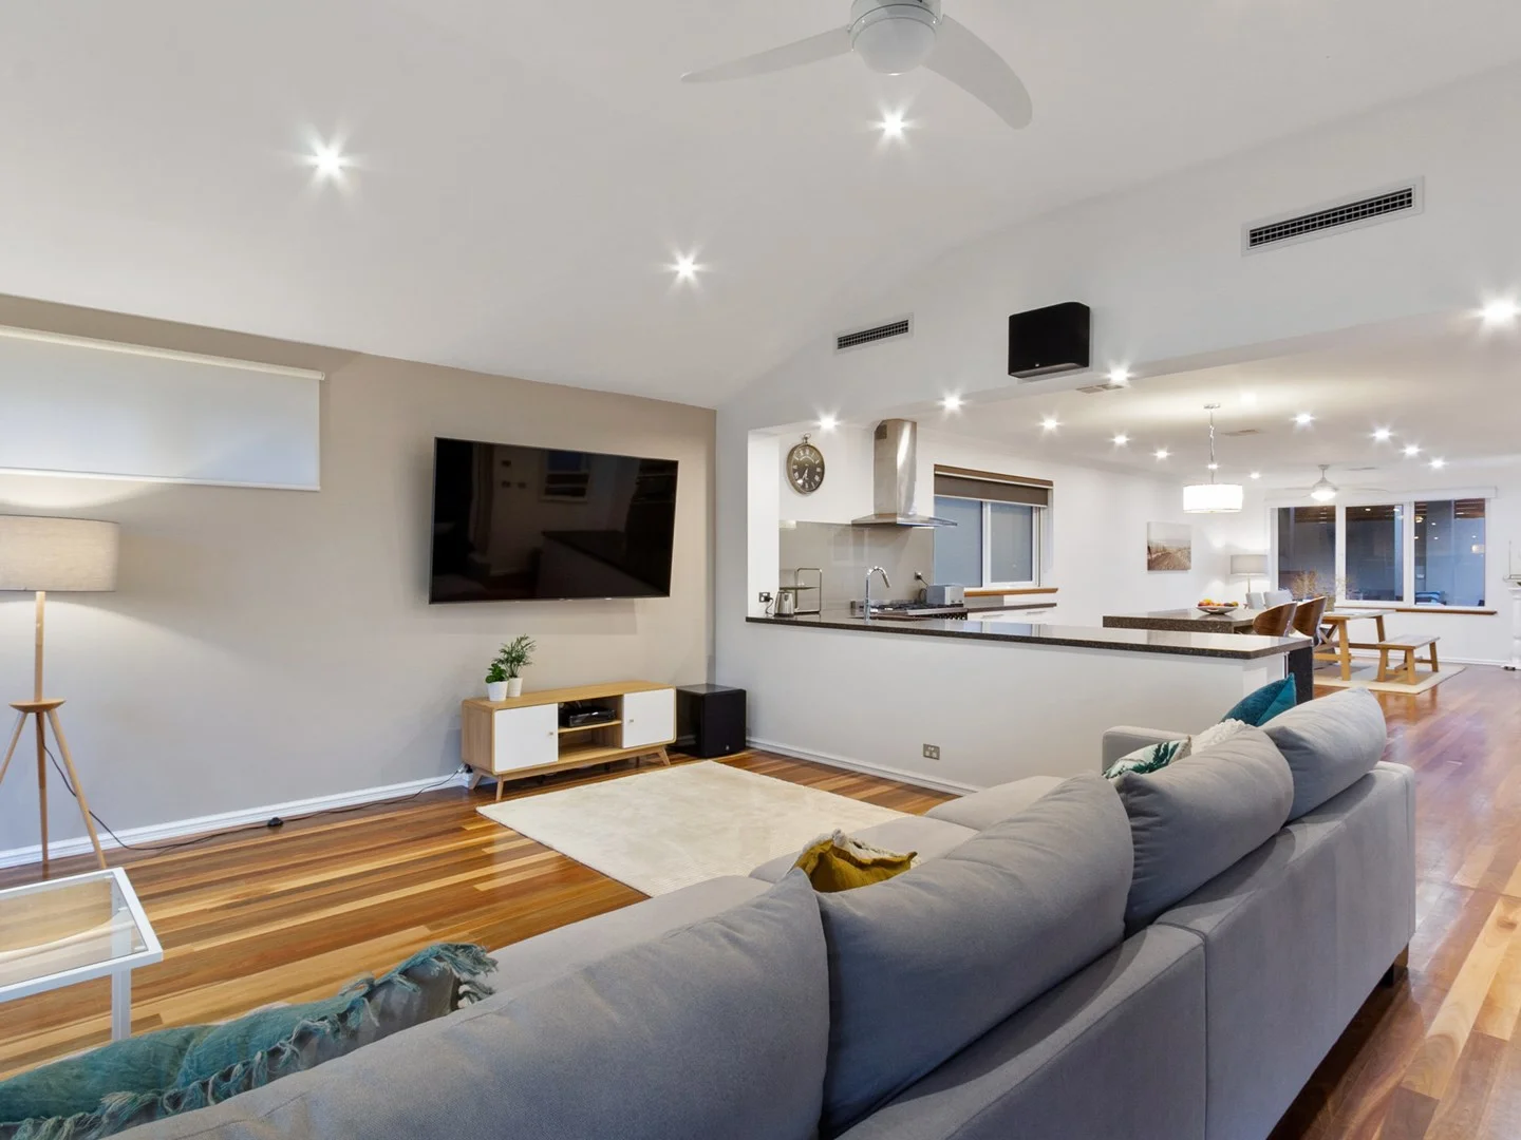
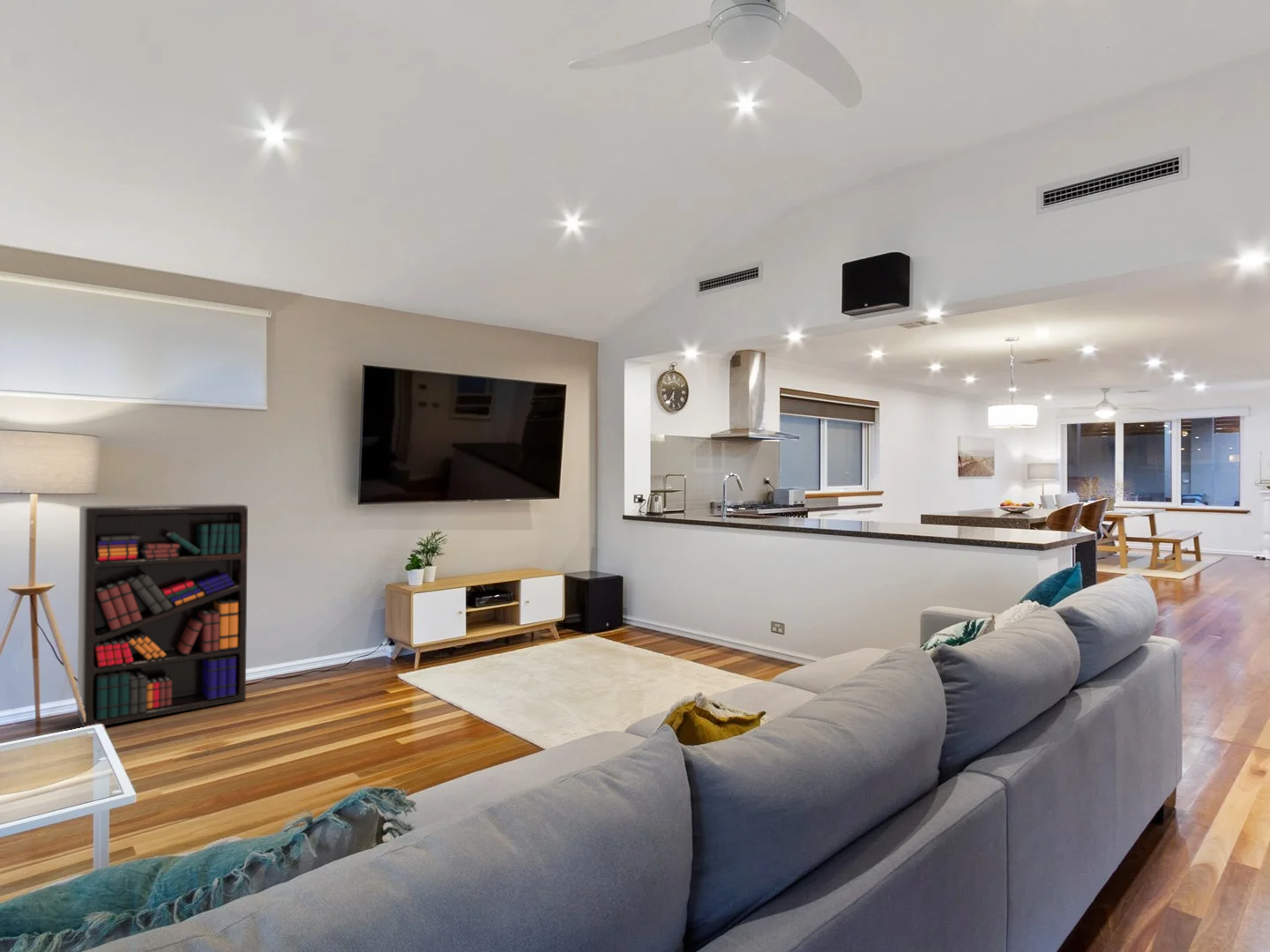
+ bookshelf [76,502,249,728]
